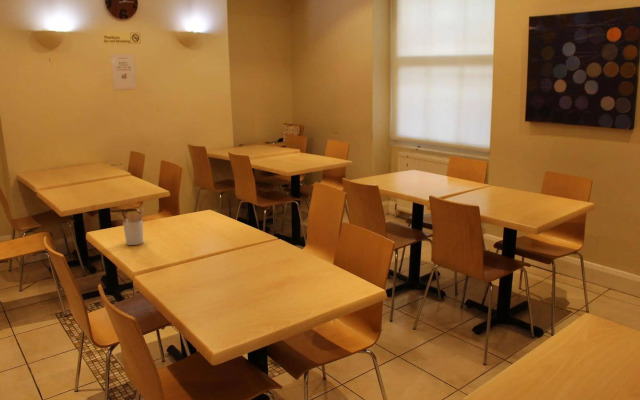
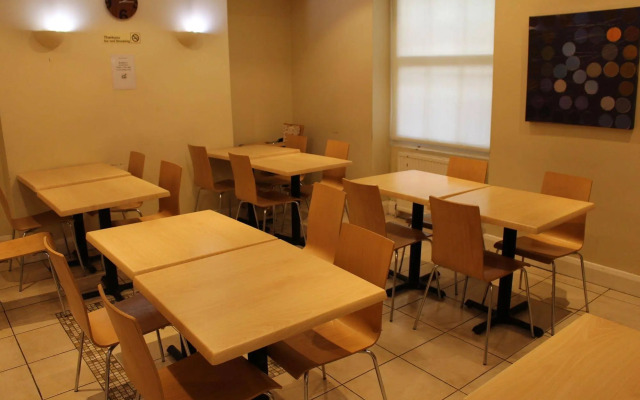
- utensil holder [117,207,145,246]
